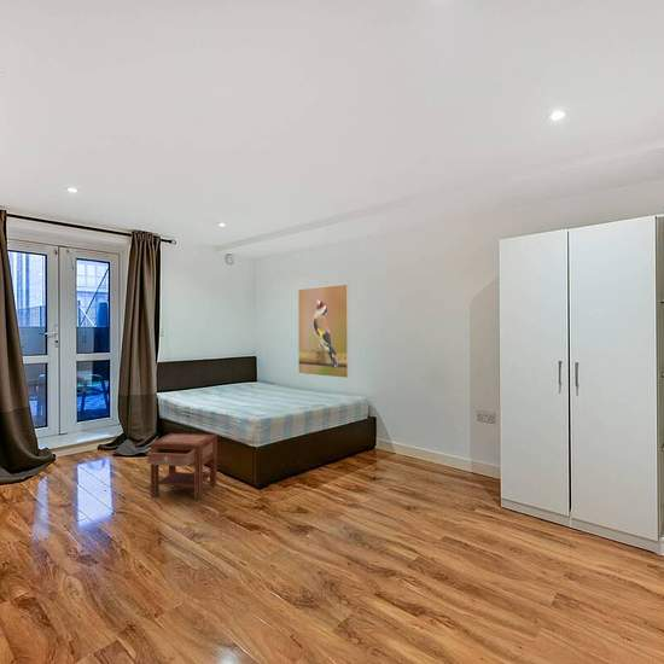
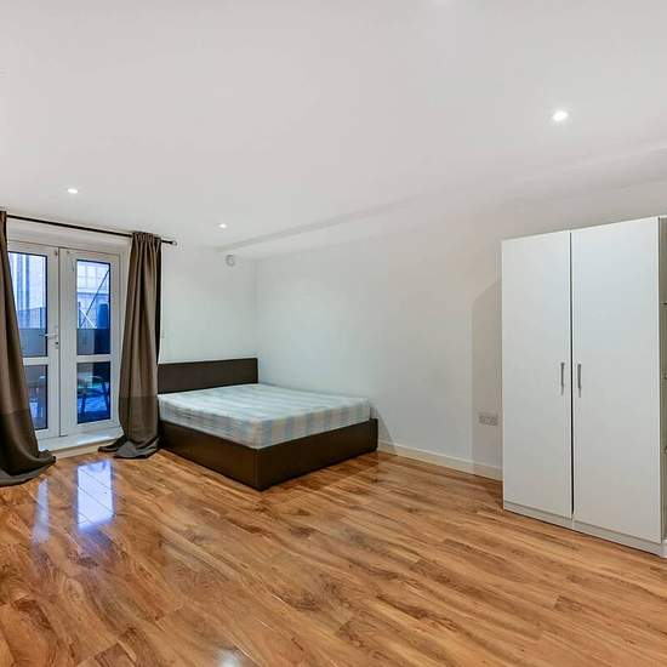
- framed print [297,283,350,379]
- nightstand [146,432,219,500]
